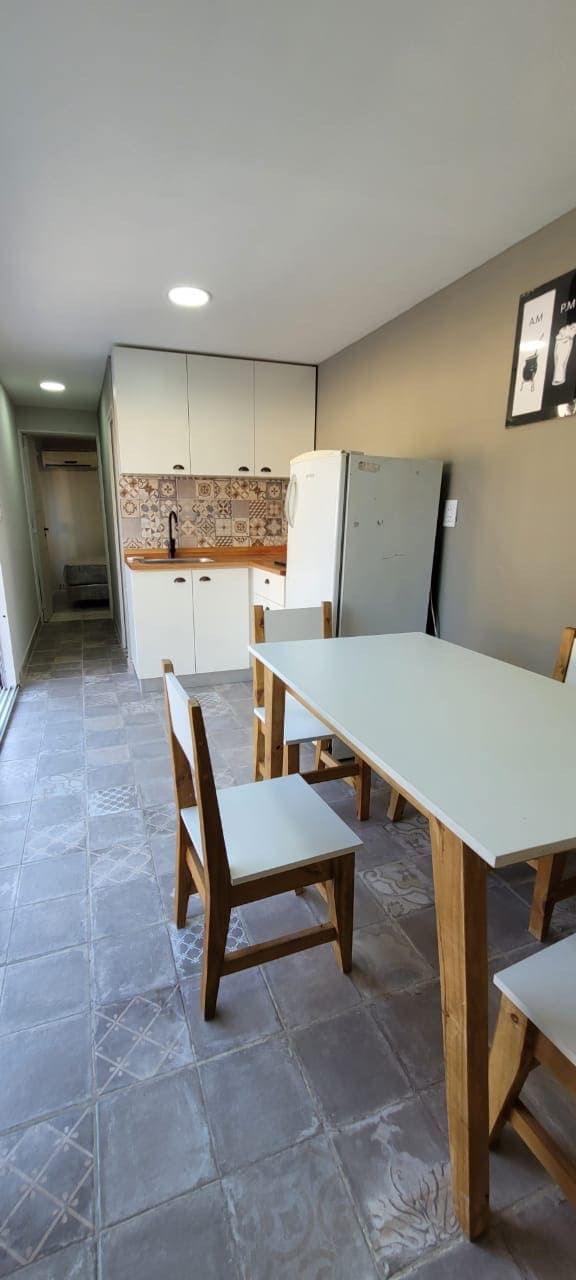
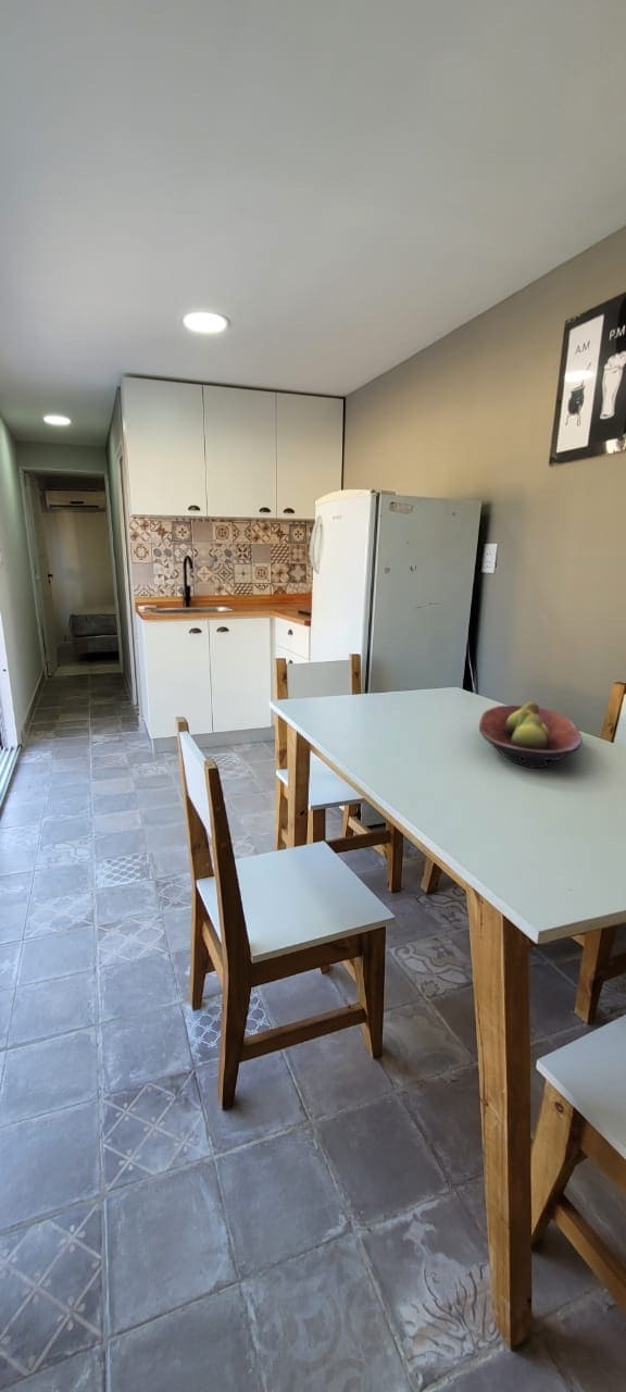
+ fruit bowl [478,700,584,769]
